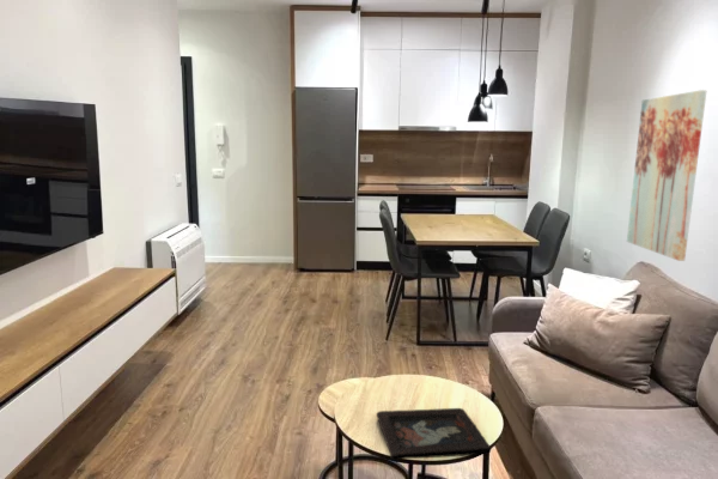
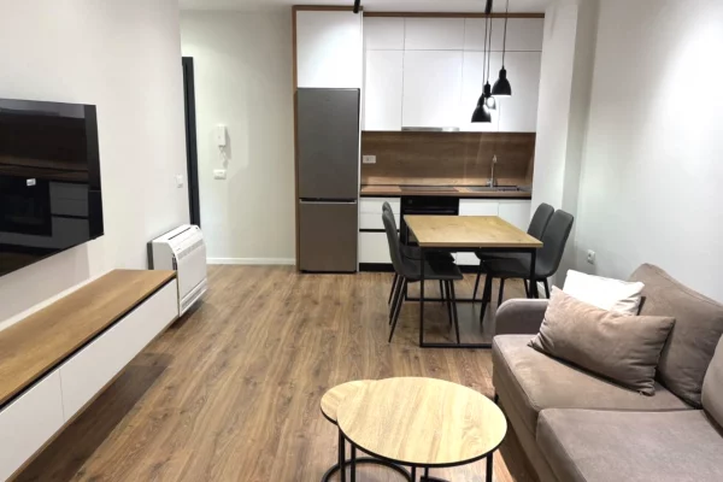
- wall art [626,89,707,262]
- decorative tray [376,407,492,461]
